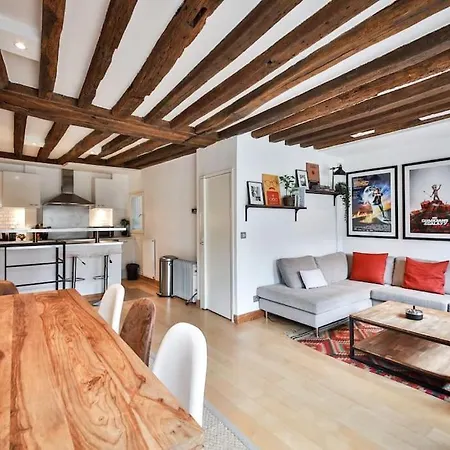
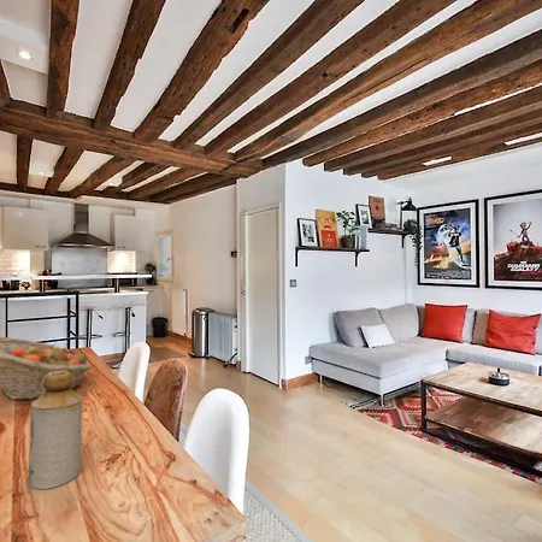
+ bottle [26,371,83,490]
+ fruit basket [0,337,93,401]
